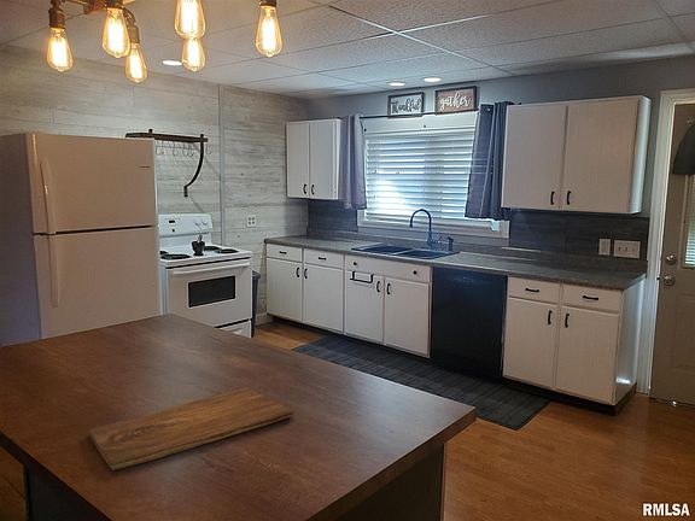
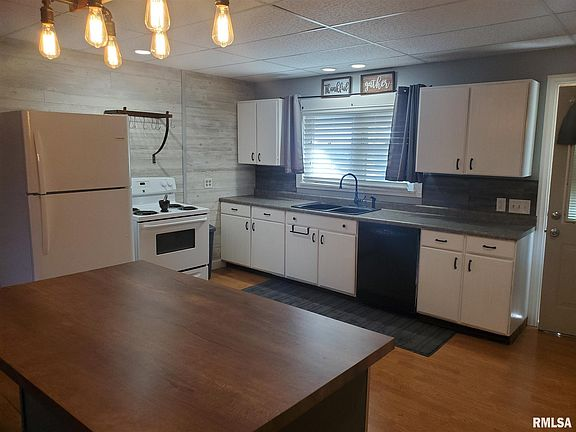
- cutting board [88,386,294,472]
